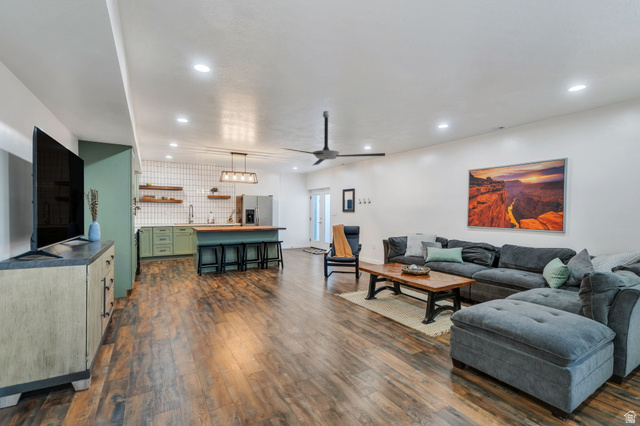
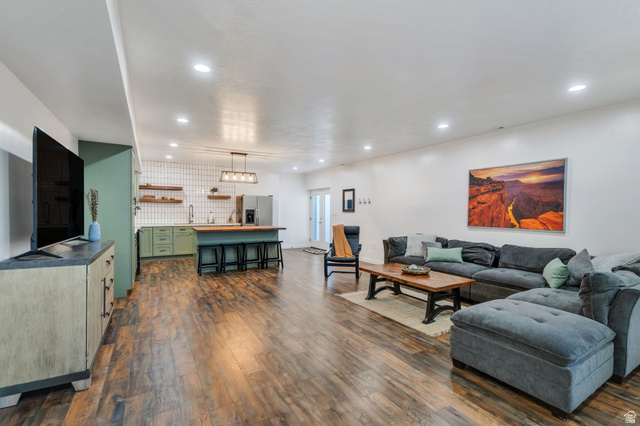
- ceiling fan [280,110,386,166]
